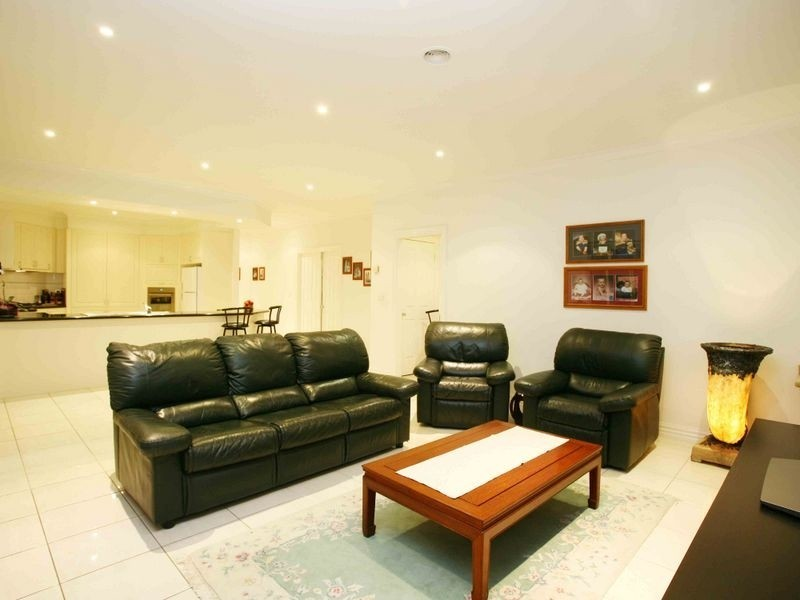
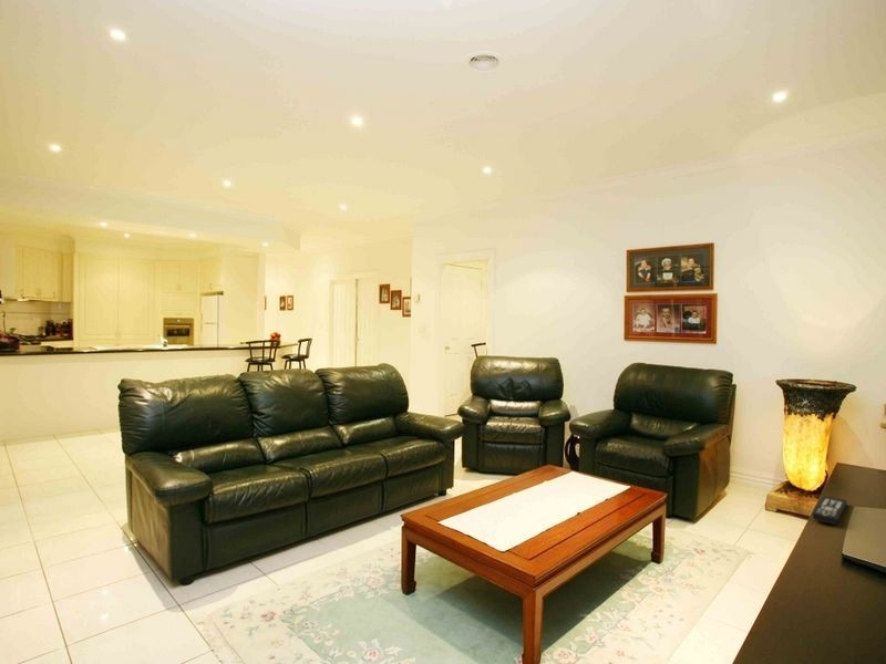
+ remote control [811,495,848,525]
